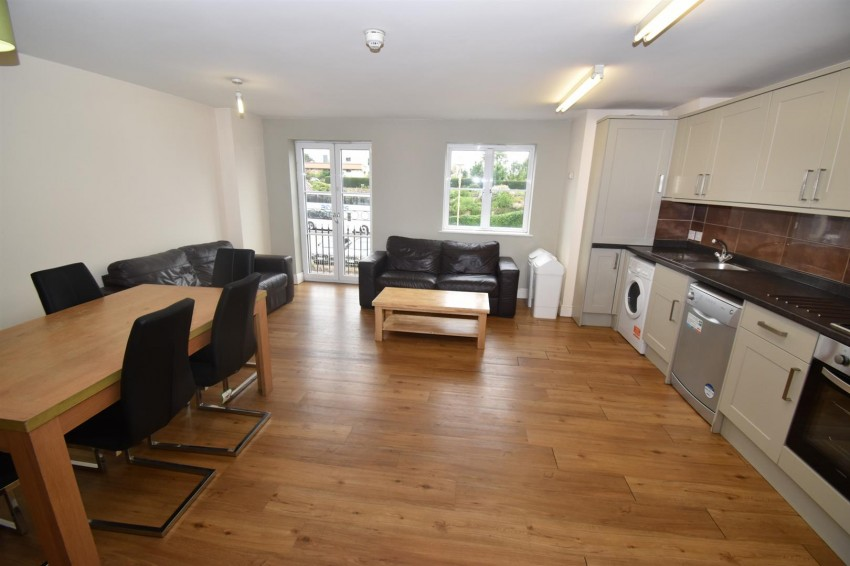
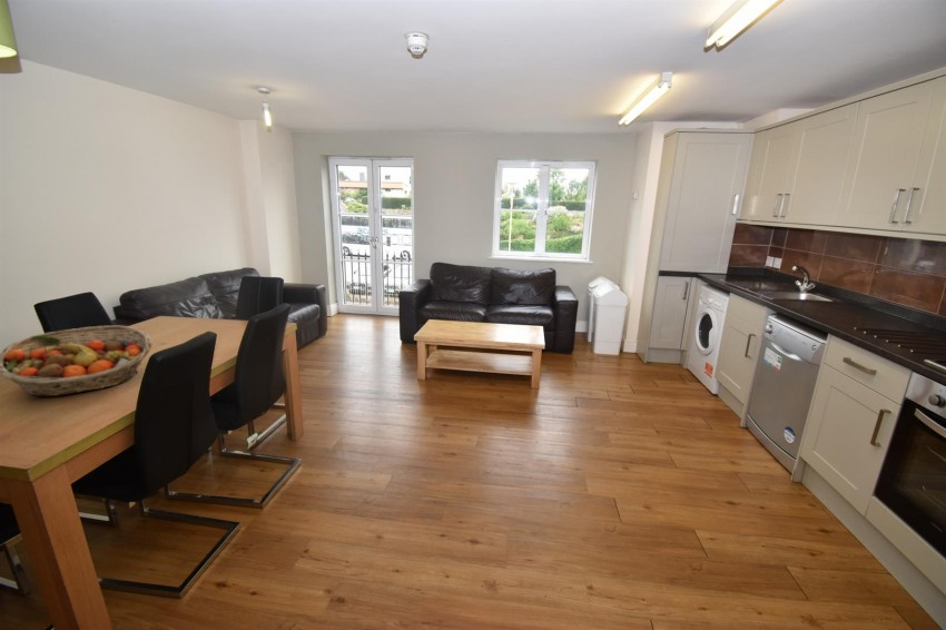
+ fruit basket [0,325,154,397]
